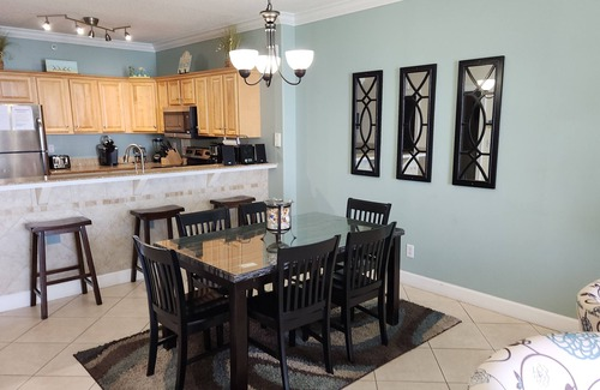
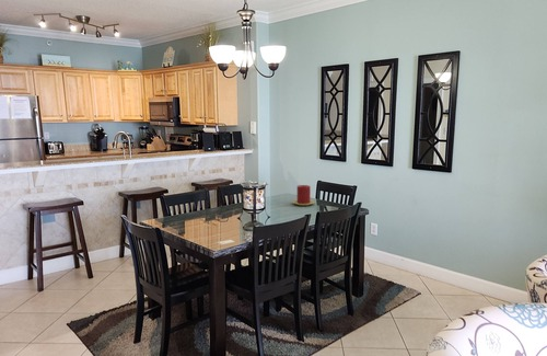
+ candle [292,184,315,207]
